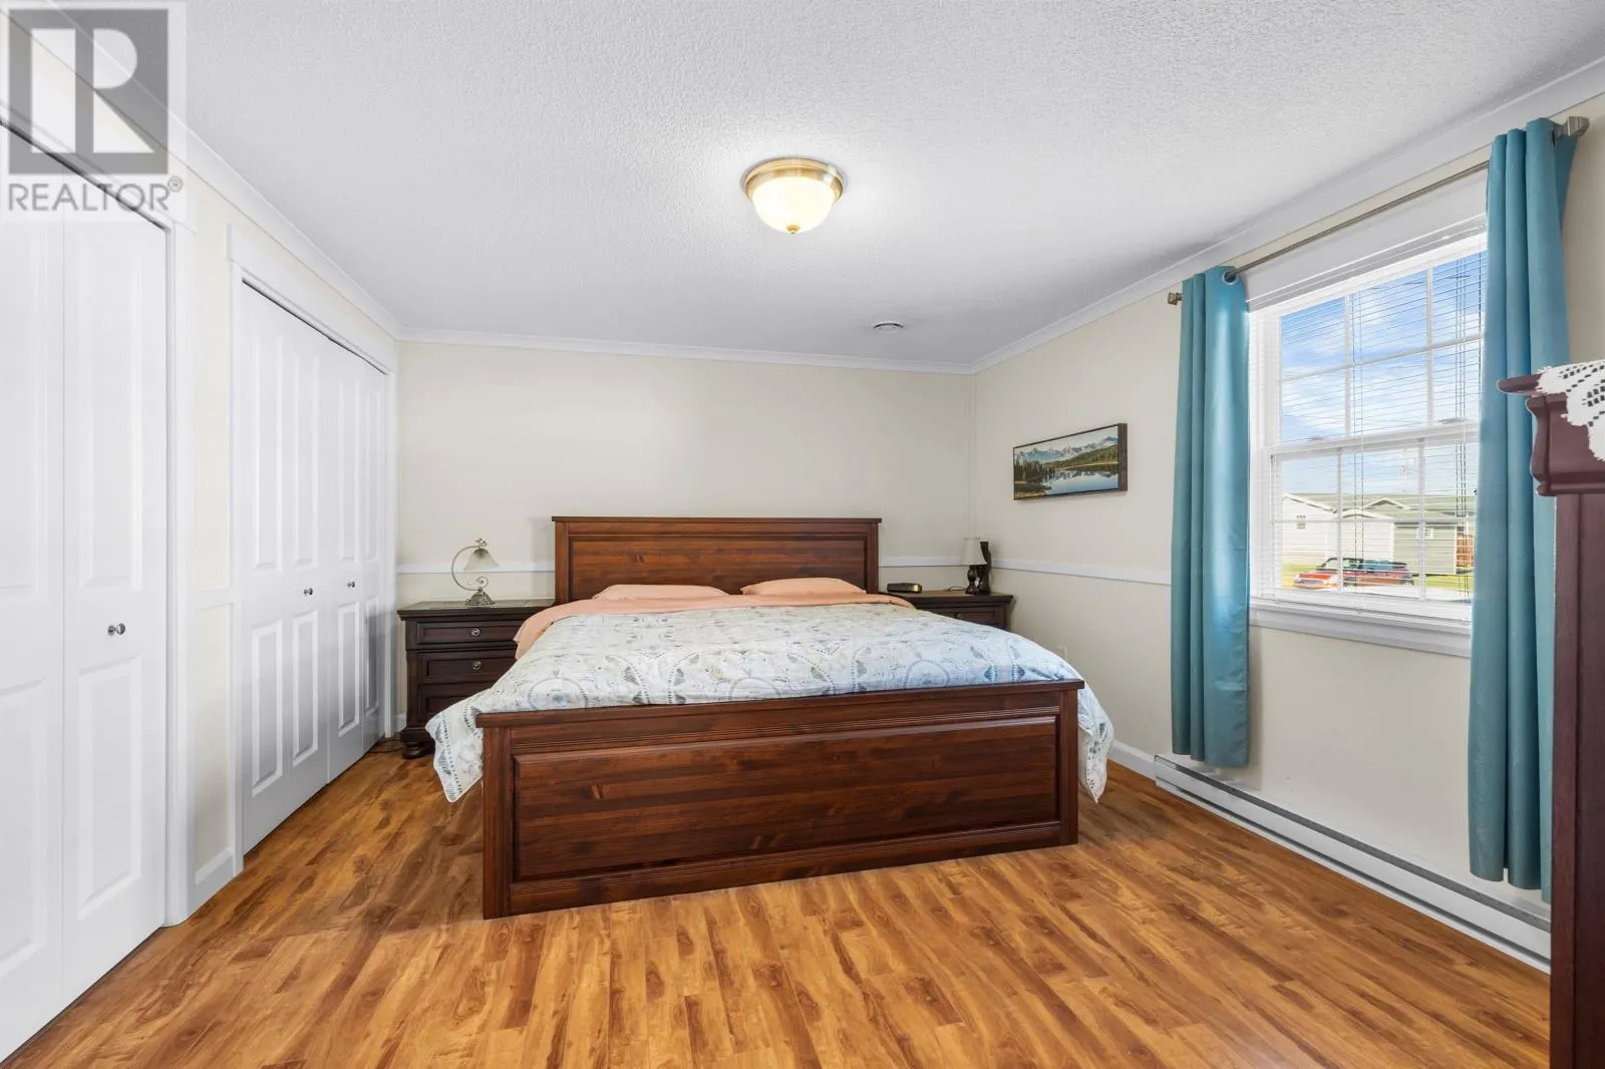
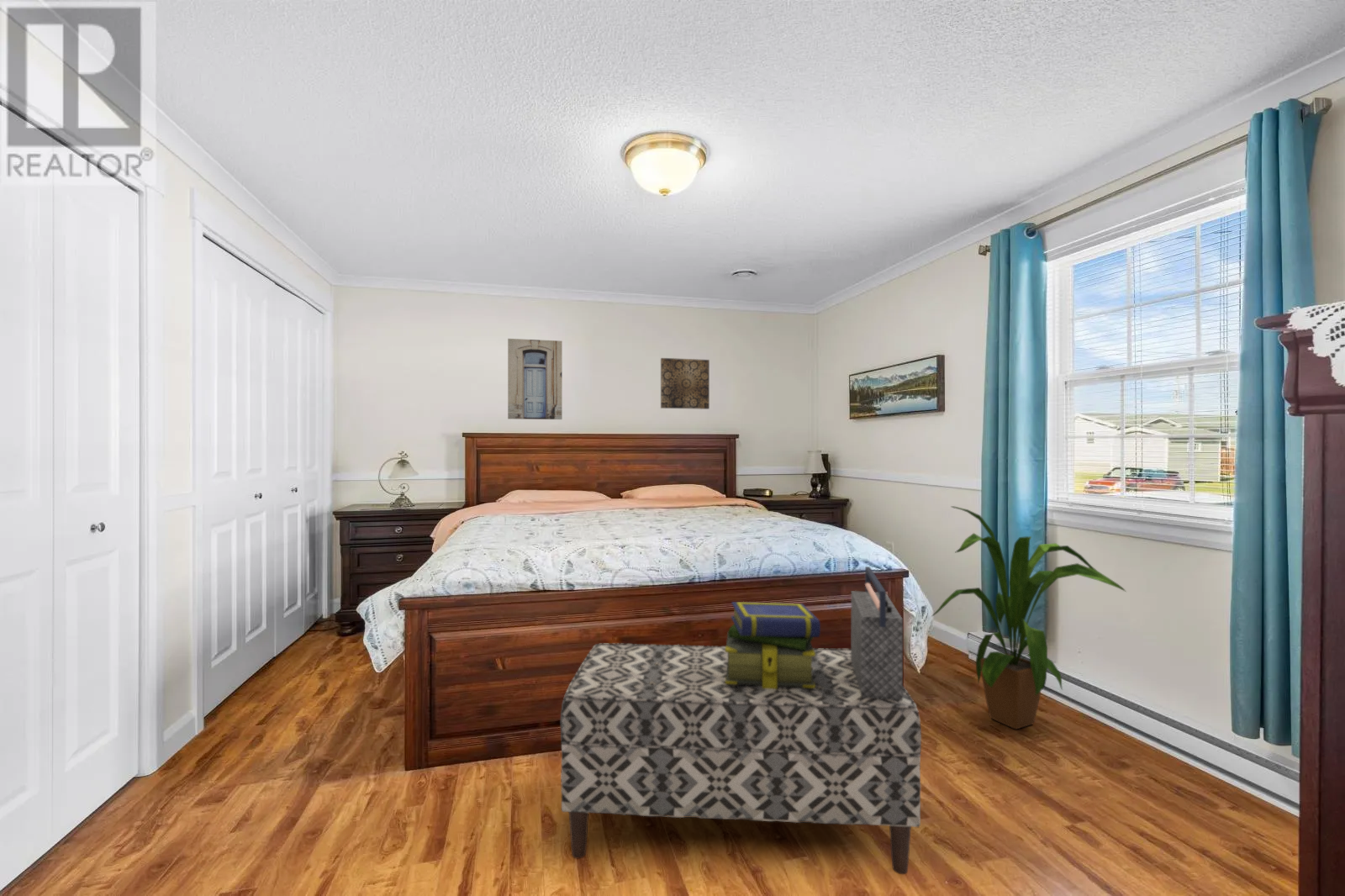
+ bench [560,643,922,875]
+ house plant [931,505,1127,730]
+ wall art [507,338,563,420]
+ handbag [851,566,904,700]
+ wall art [660,357,710,410]
+ stack of books [725,601,821,689]
